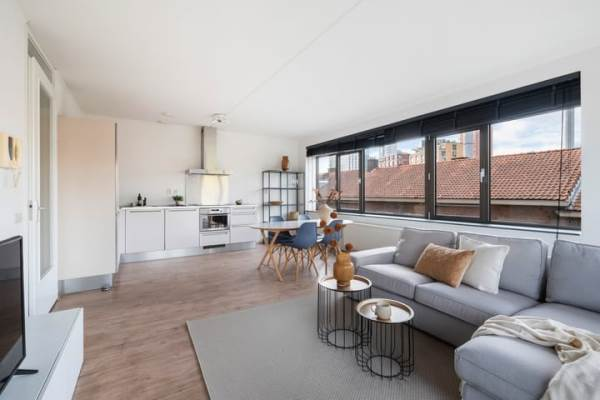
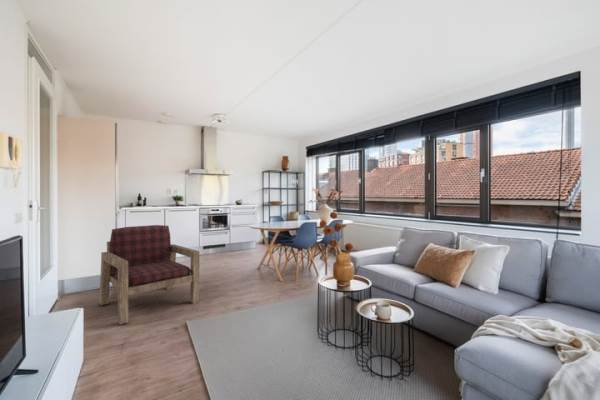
+ armchair [98,224,200,326]
